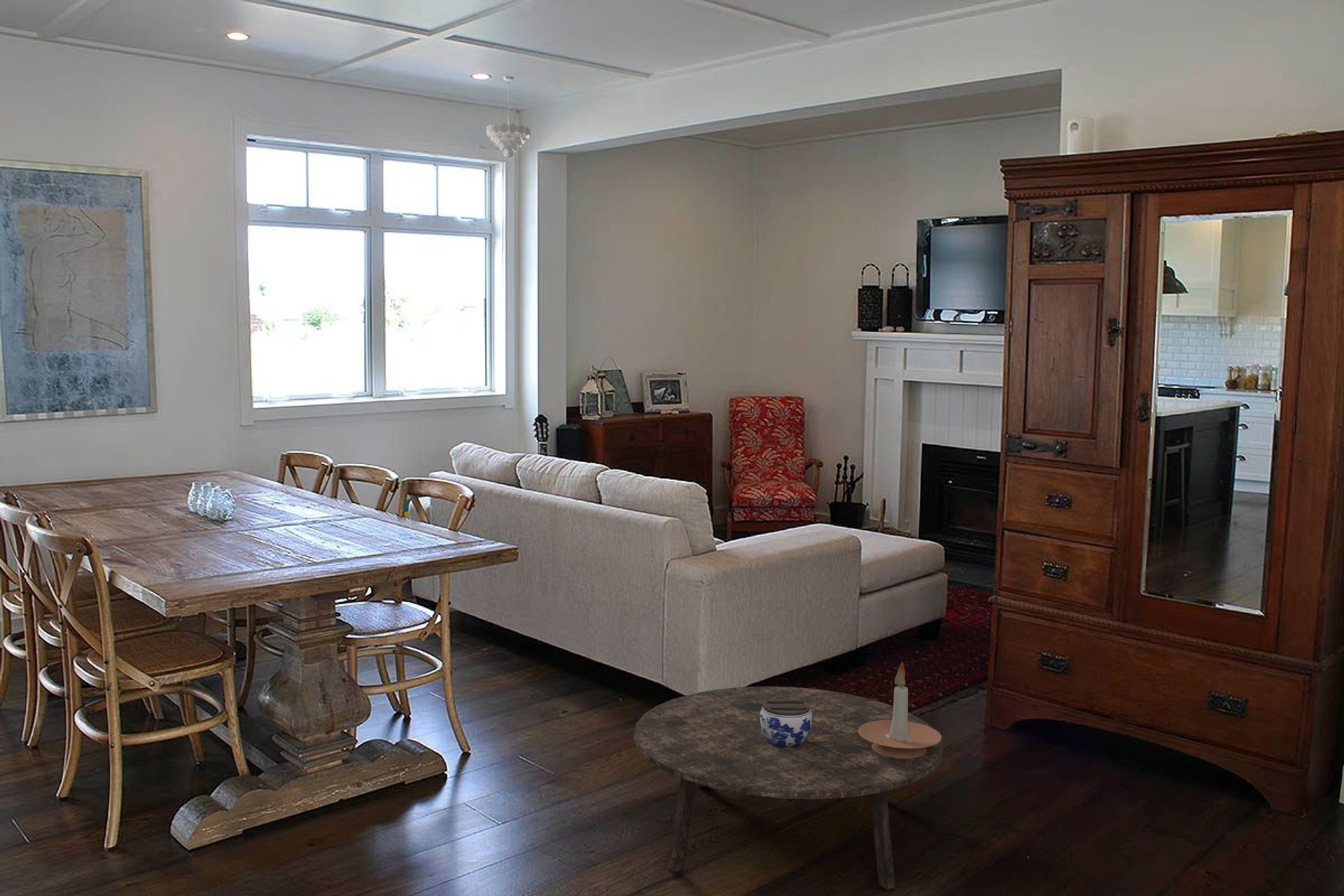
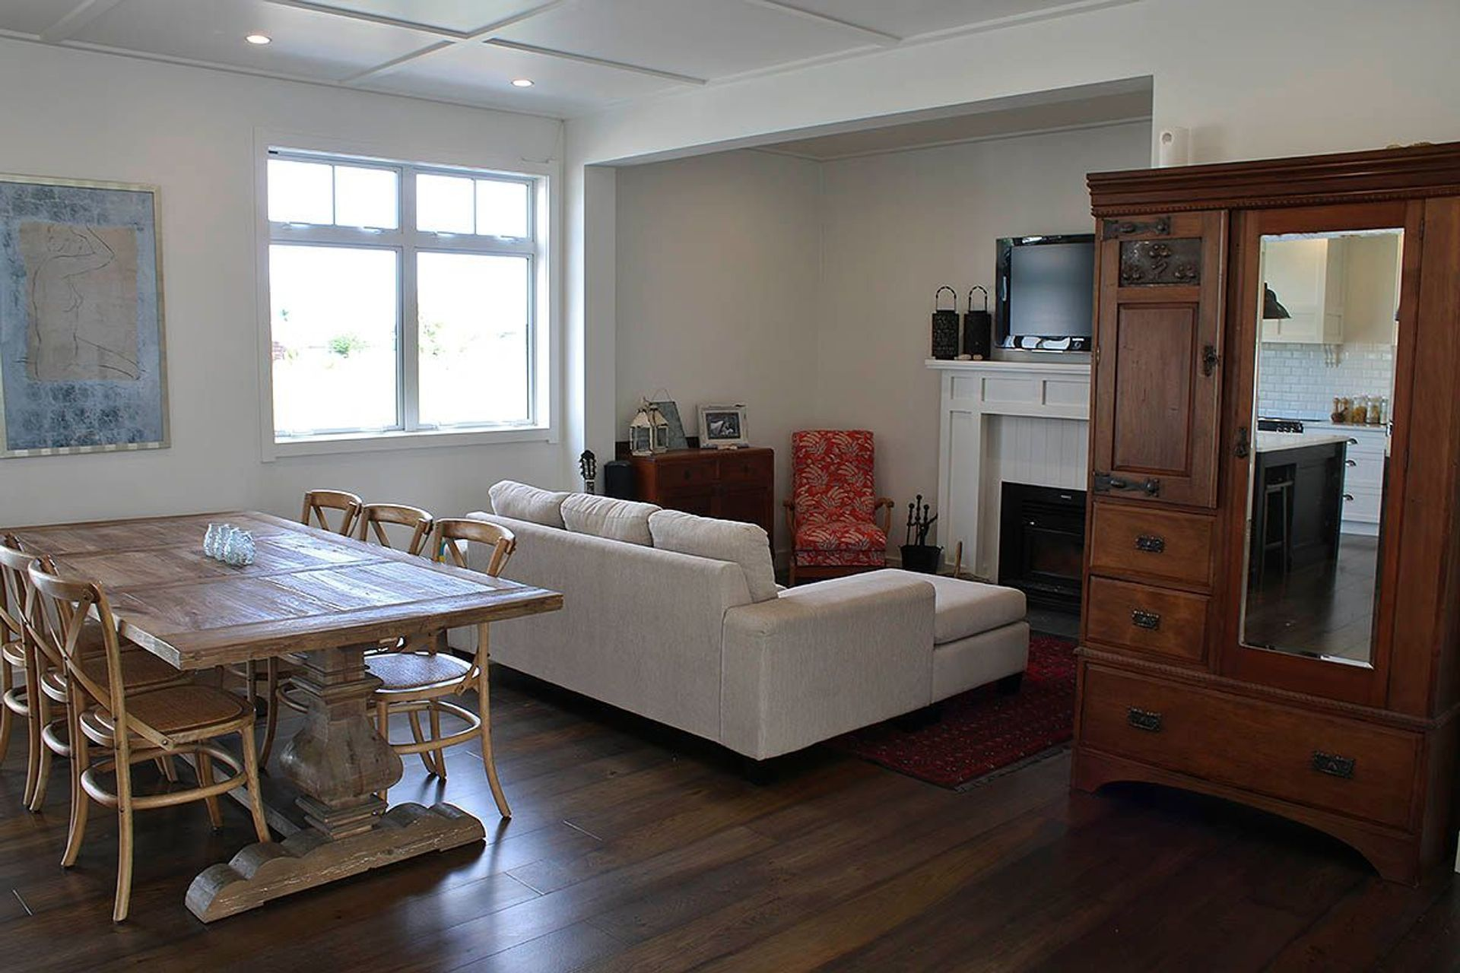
- jar [760,699,813,748]
- candle holder [858,661,942,758]
- coffee table [633,686,944,890]
- pendant light [486,76,531,159]
